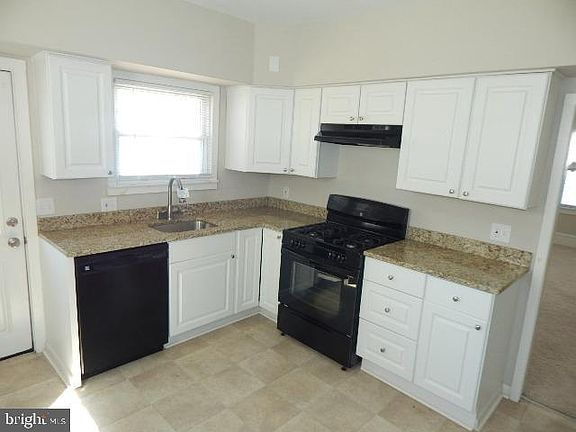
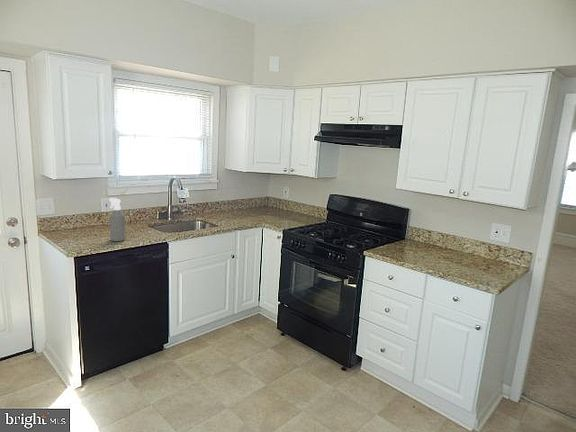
+ spray bottle [108,197,126,242]
